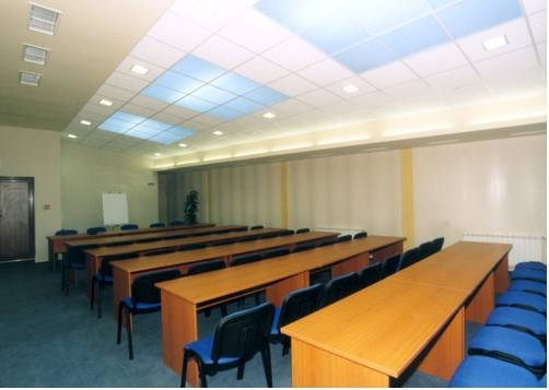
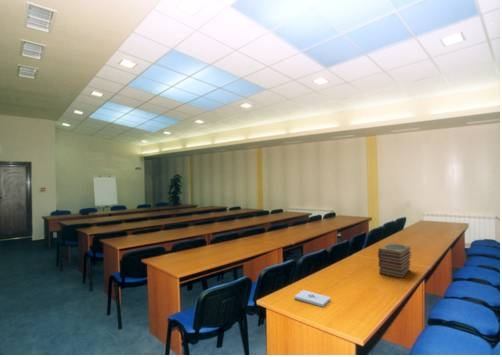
+ book stack [377,242,412,279]
+ notepad [293,289,331,308]
